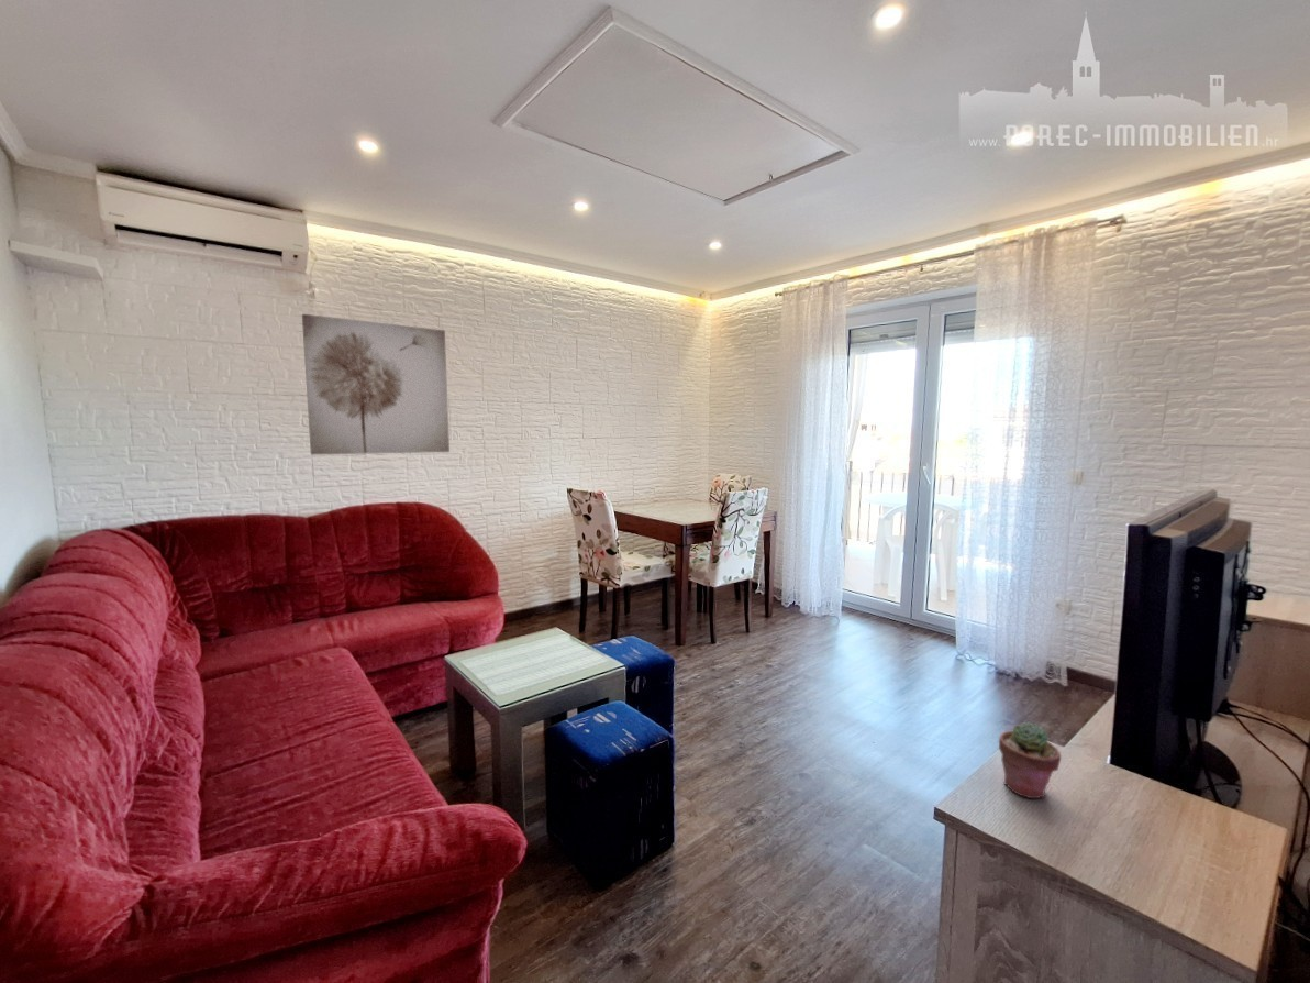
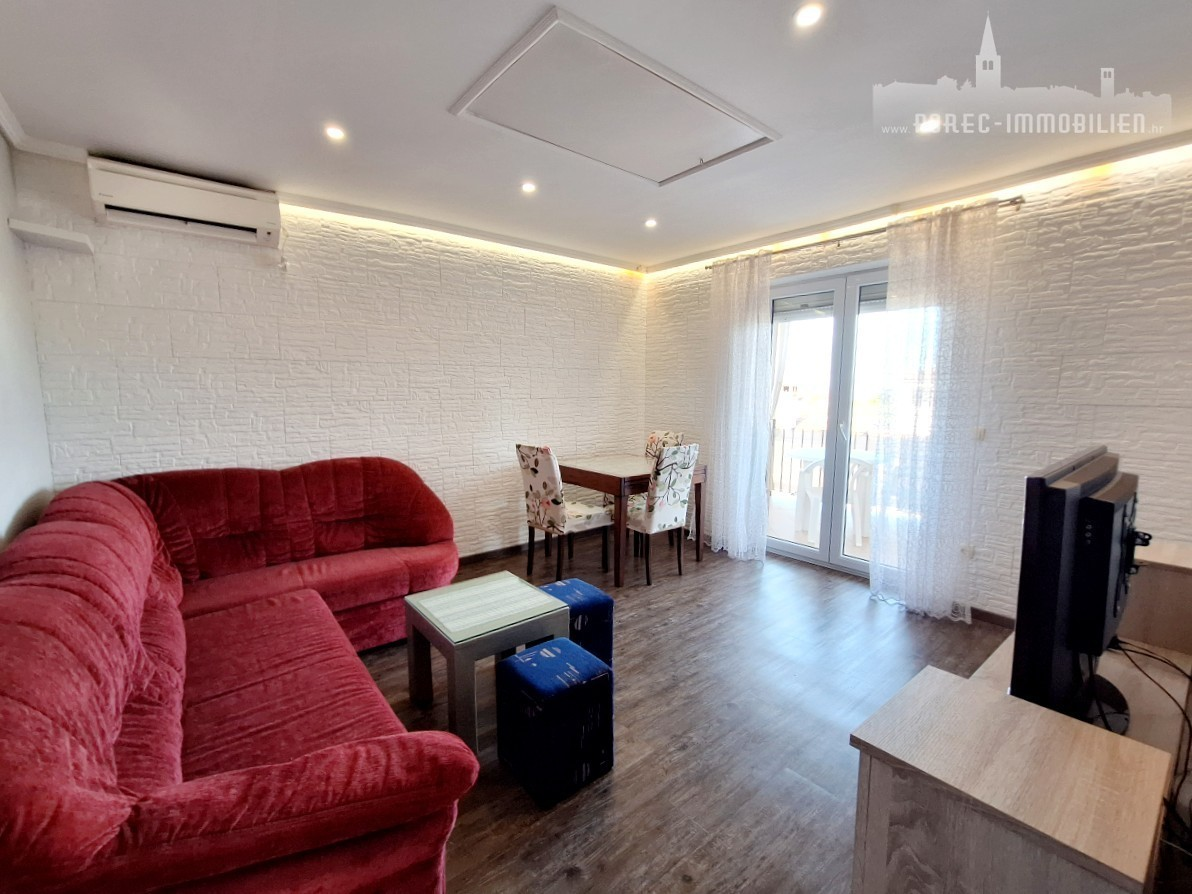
- potted succulent [998,722,1062,799]
- wall art [301,313,451,455]
